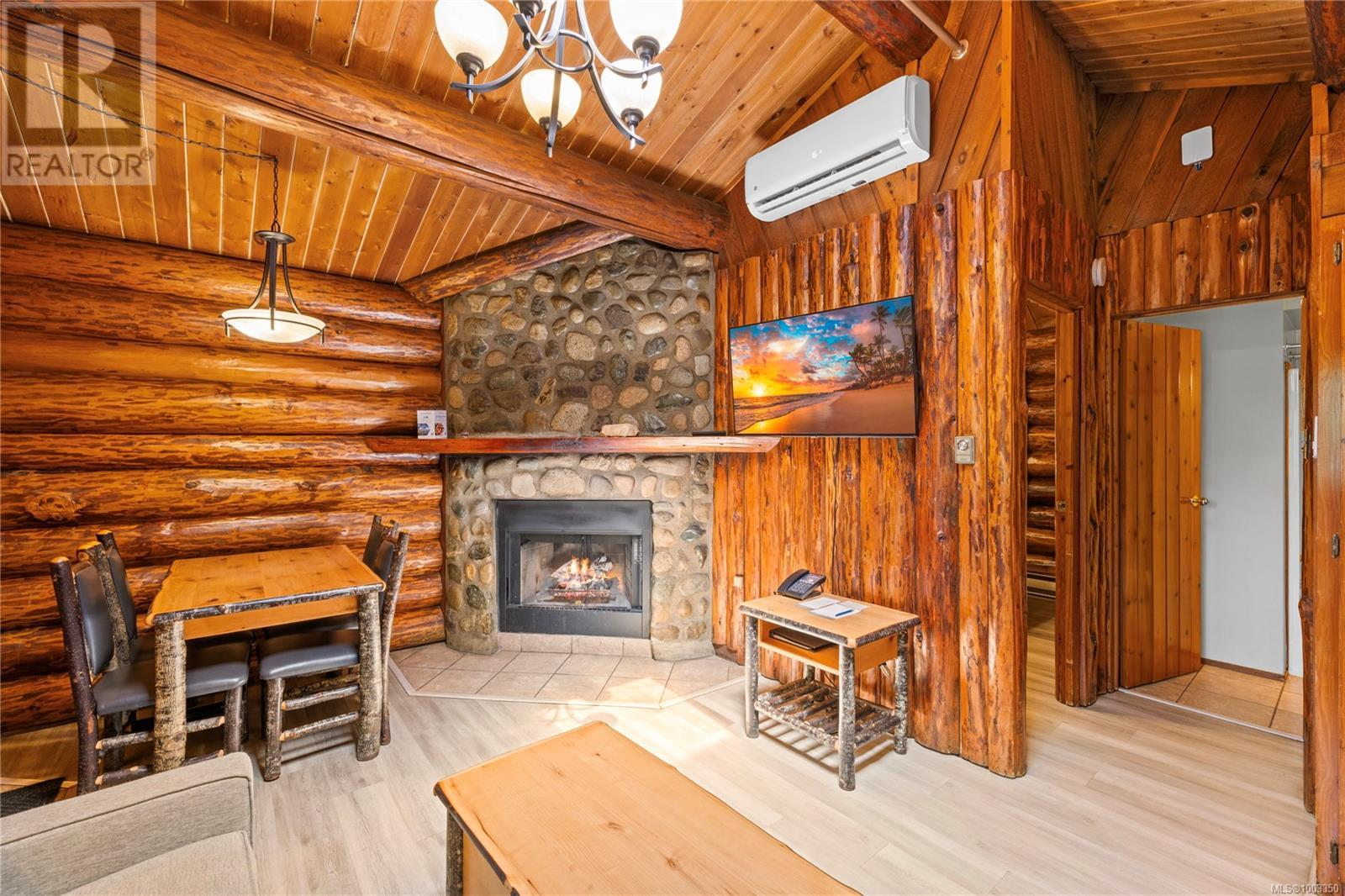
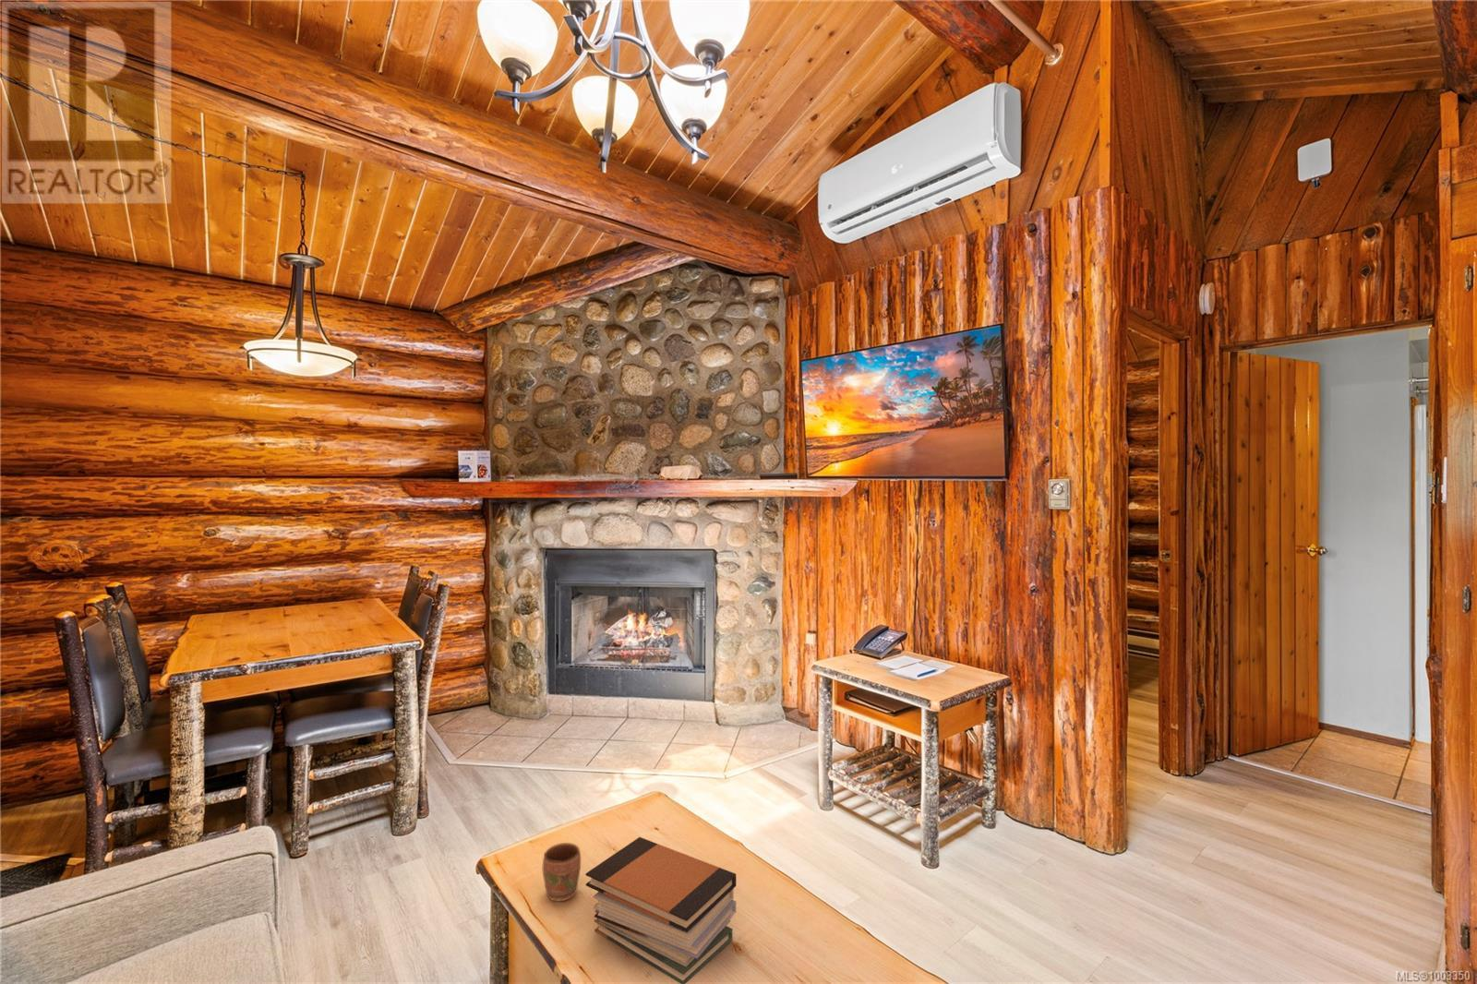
+ book stack [584,837,738,984]
+ mug [541,842,582,902]
